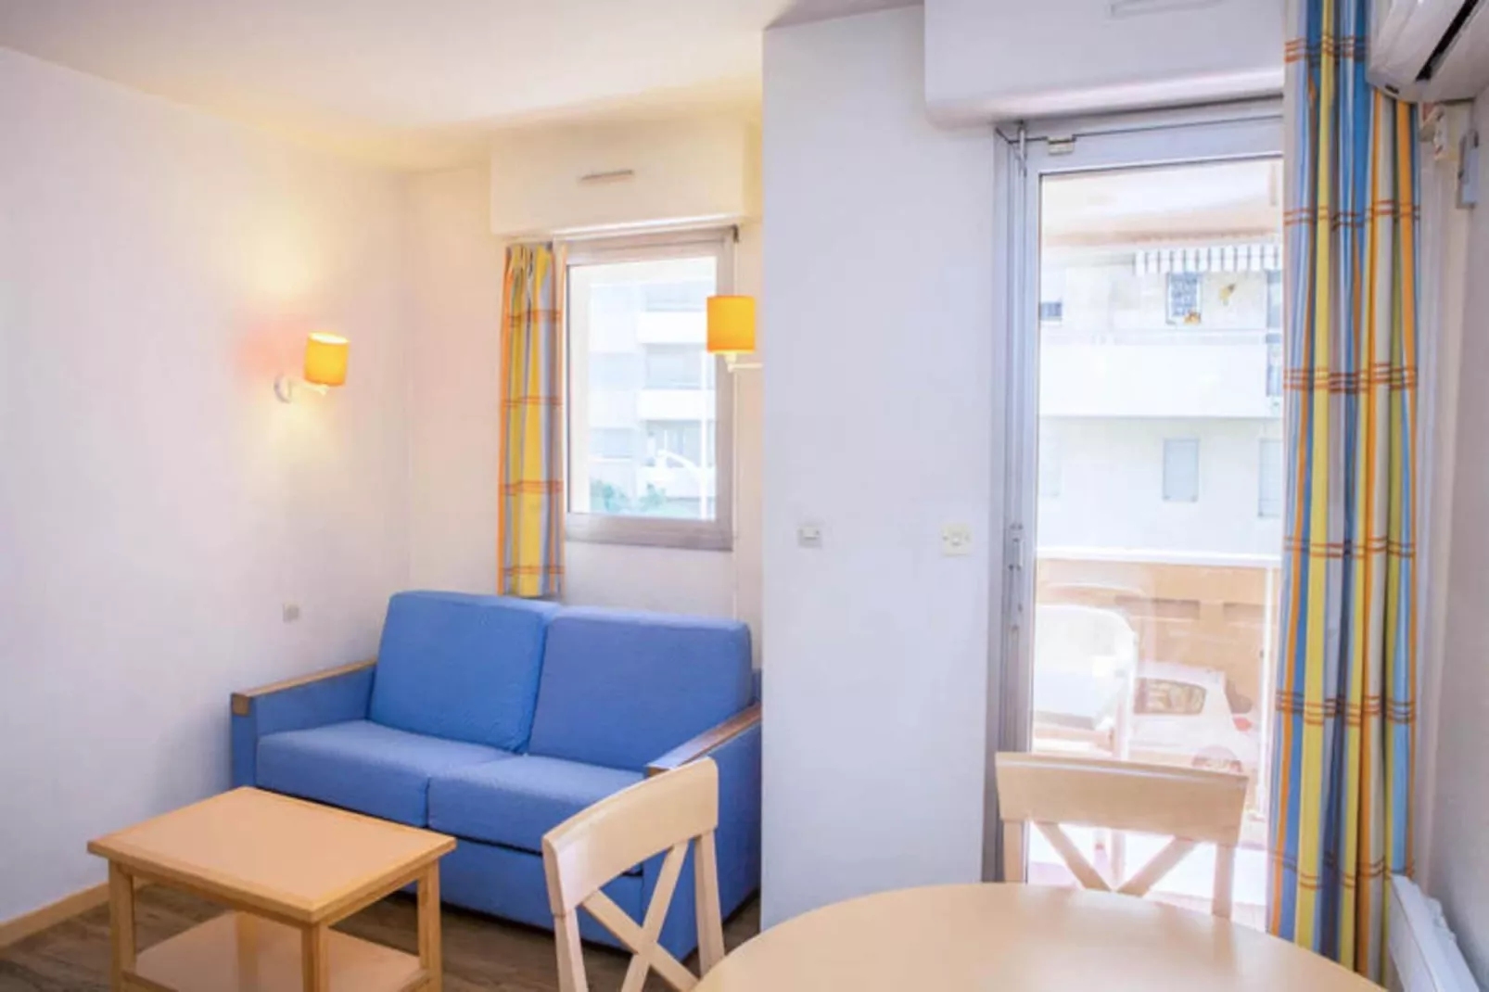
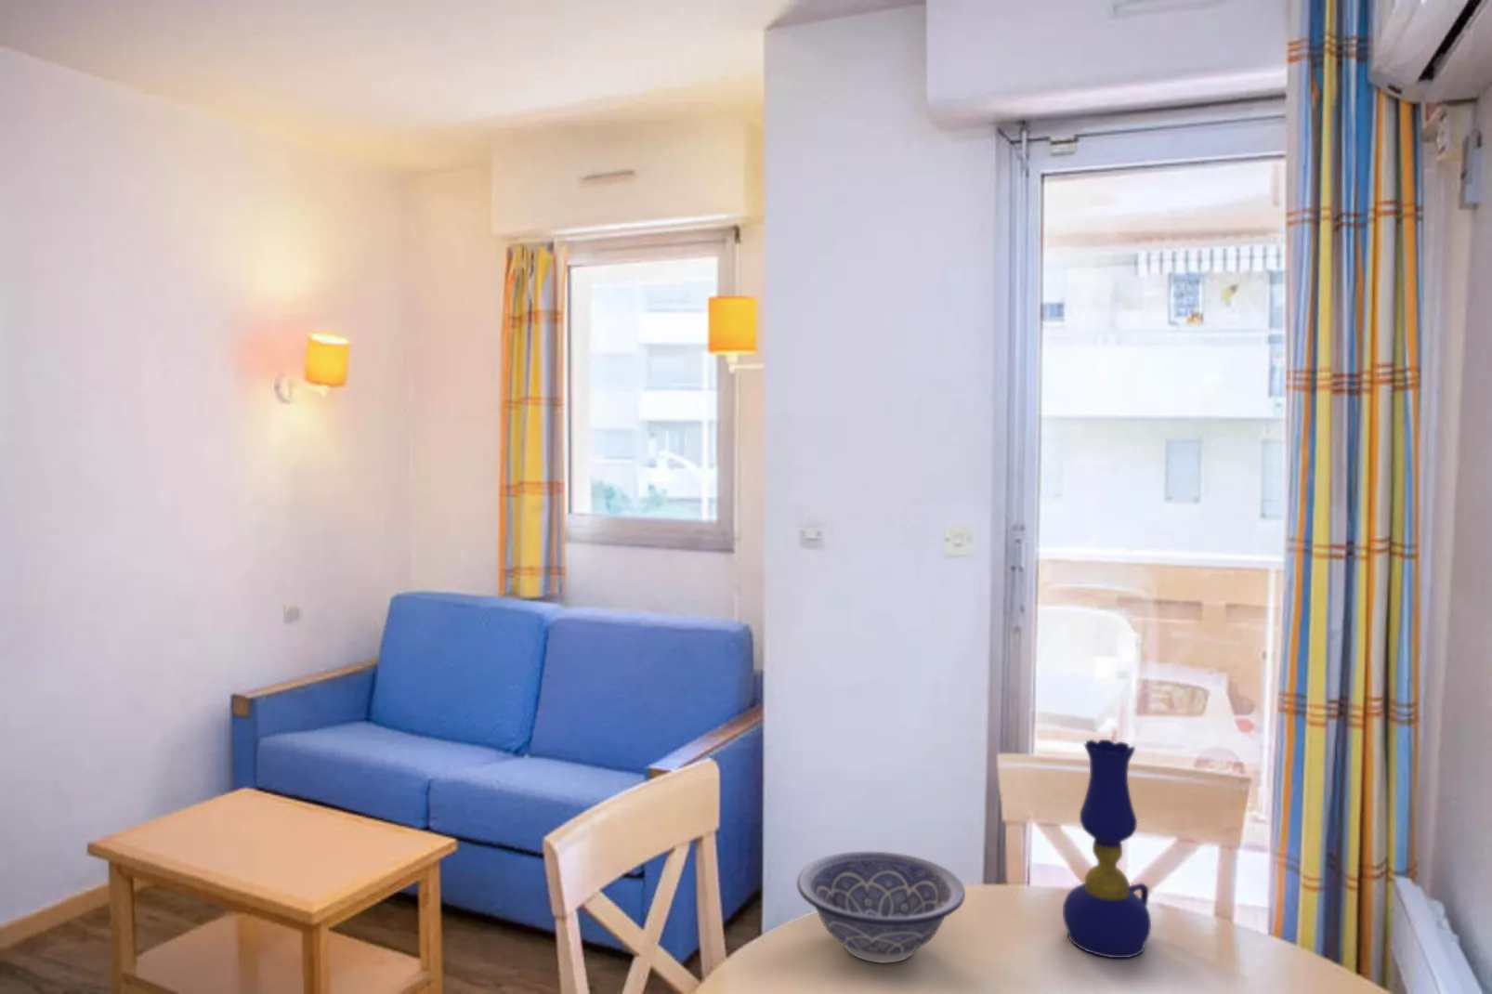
+ decorative bowl [796,851,966,964]
+ oil lamp [1062,739,1151,958]
